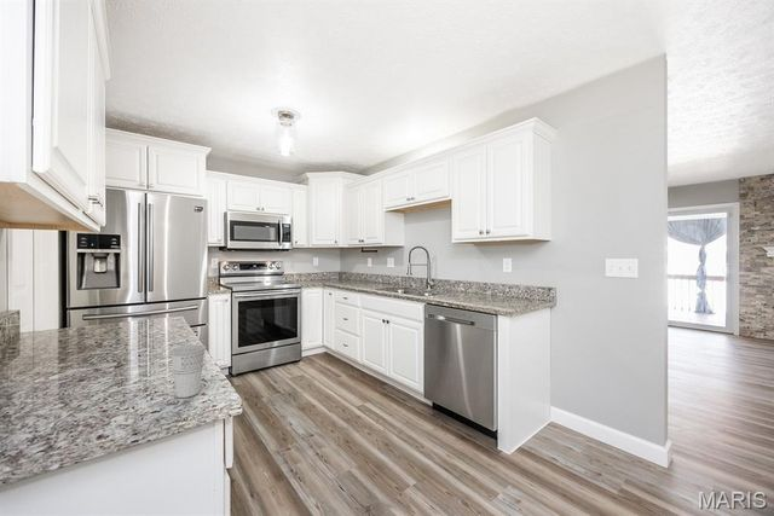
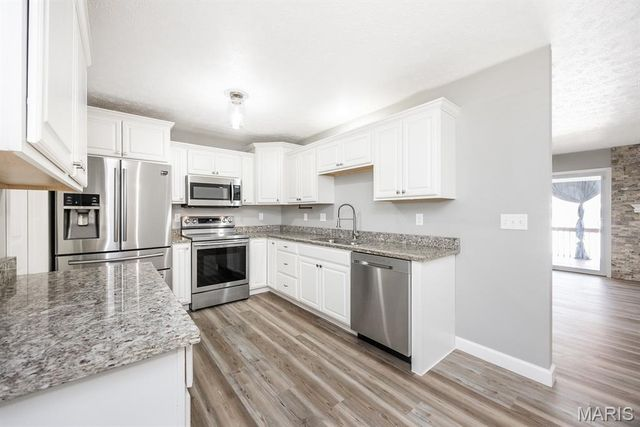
- cup [168,343,207,399]
